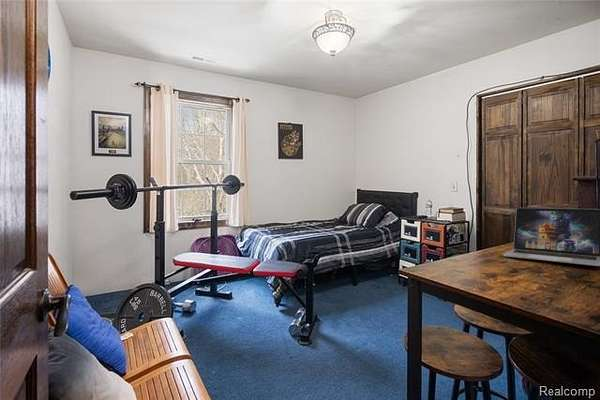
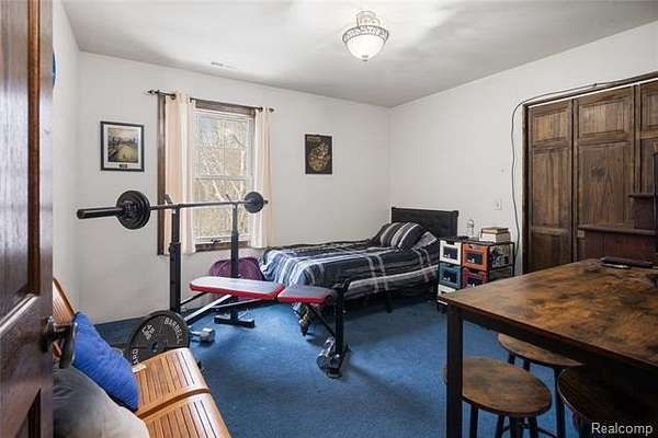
- laptop [503,207,600,267]
